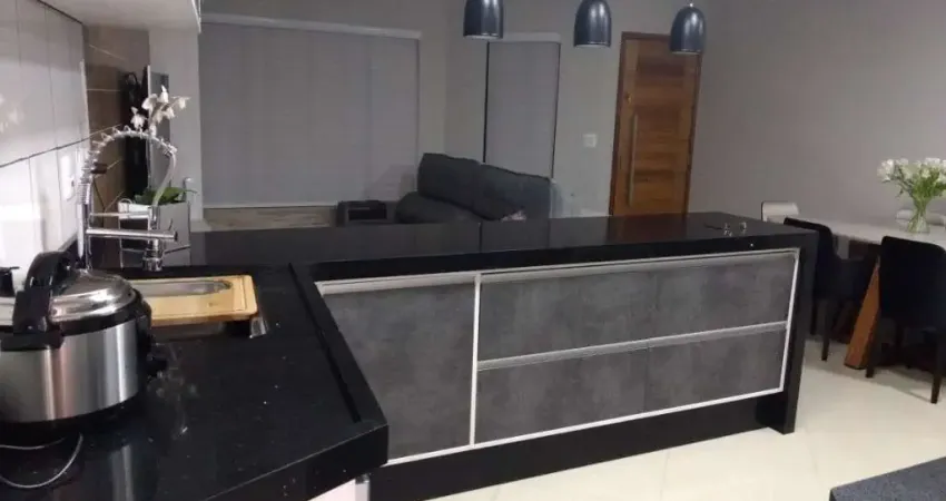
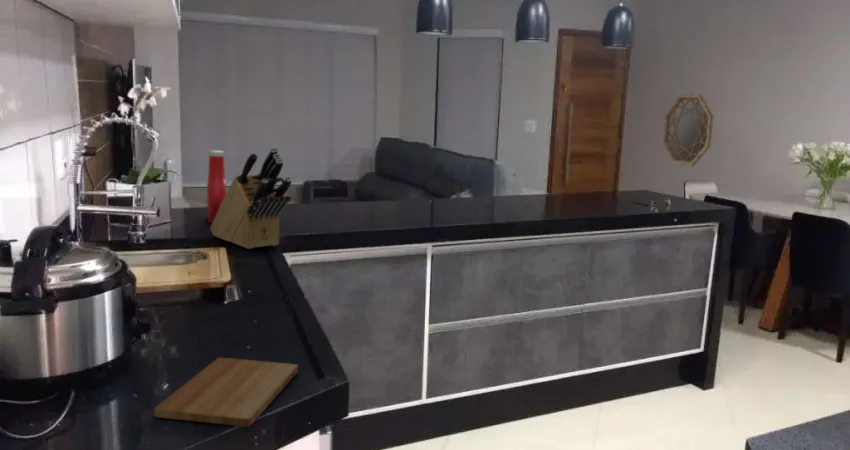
+ knife block [209,146,293,250]
+ cutting board [153,356,299,428]
+ soap bottle [206,150,227,224]
+ home mirror [662,93,714,167]
